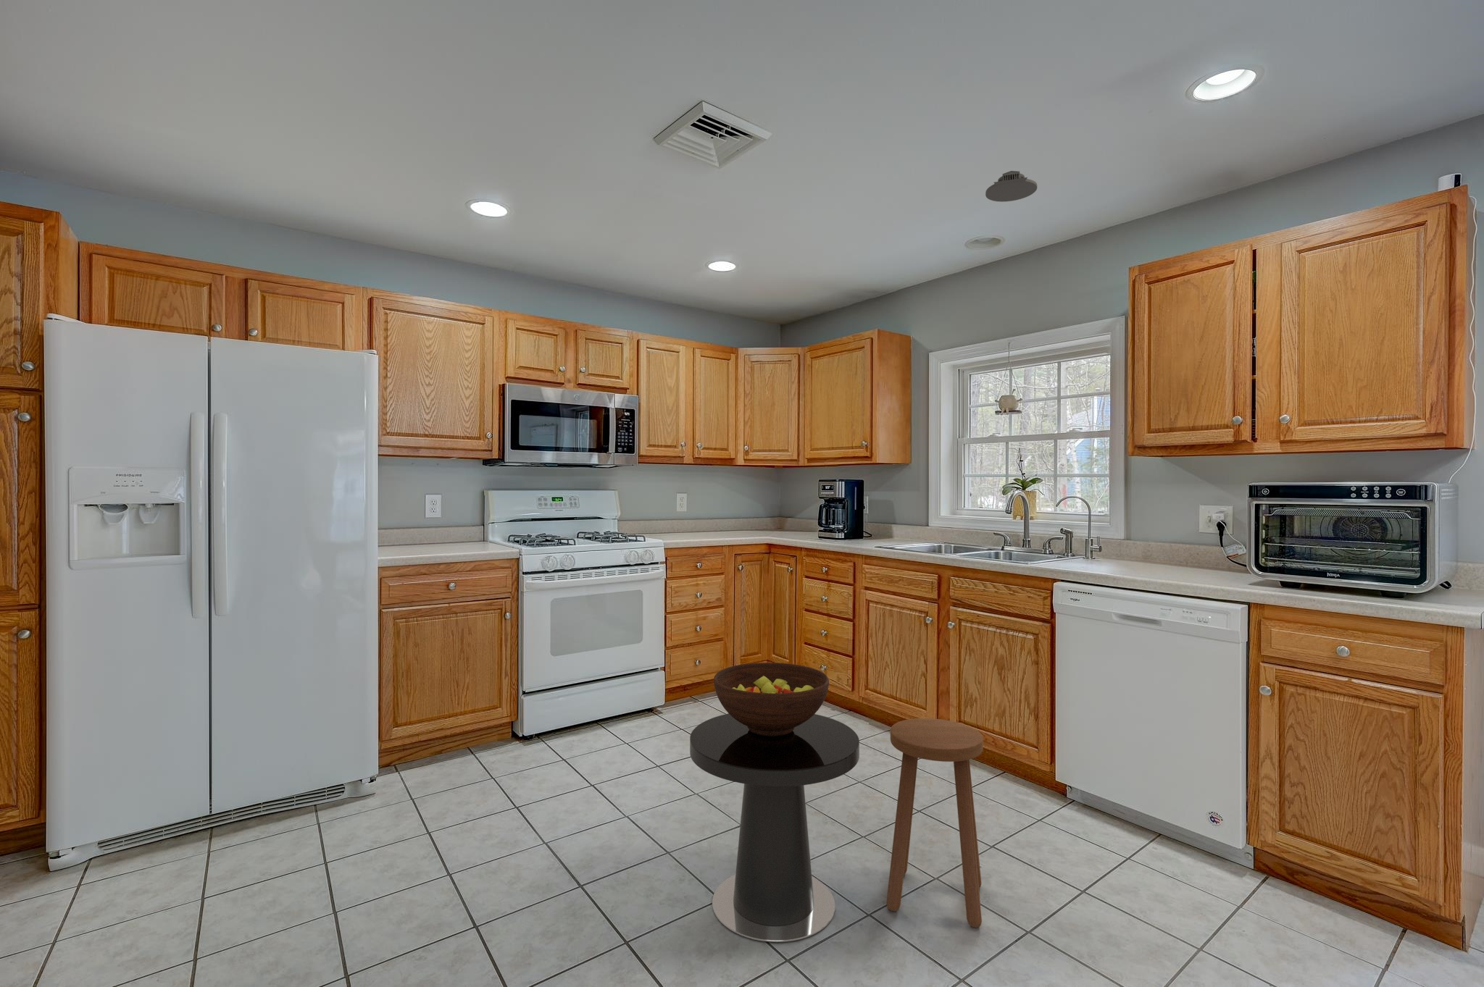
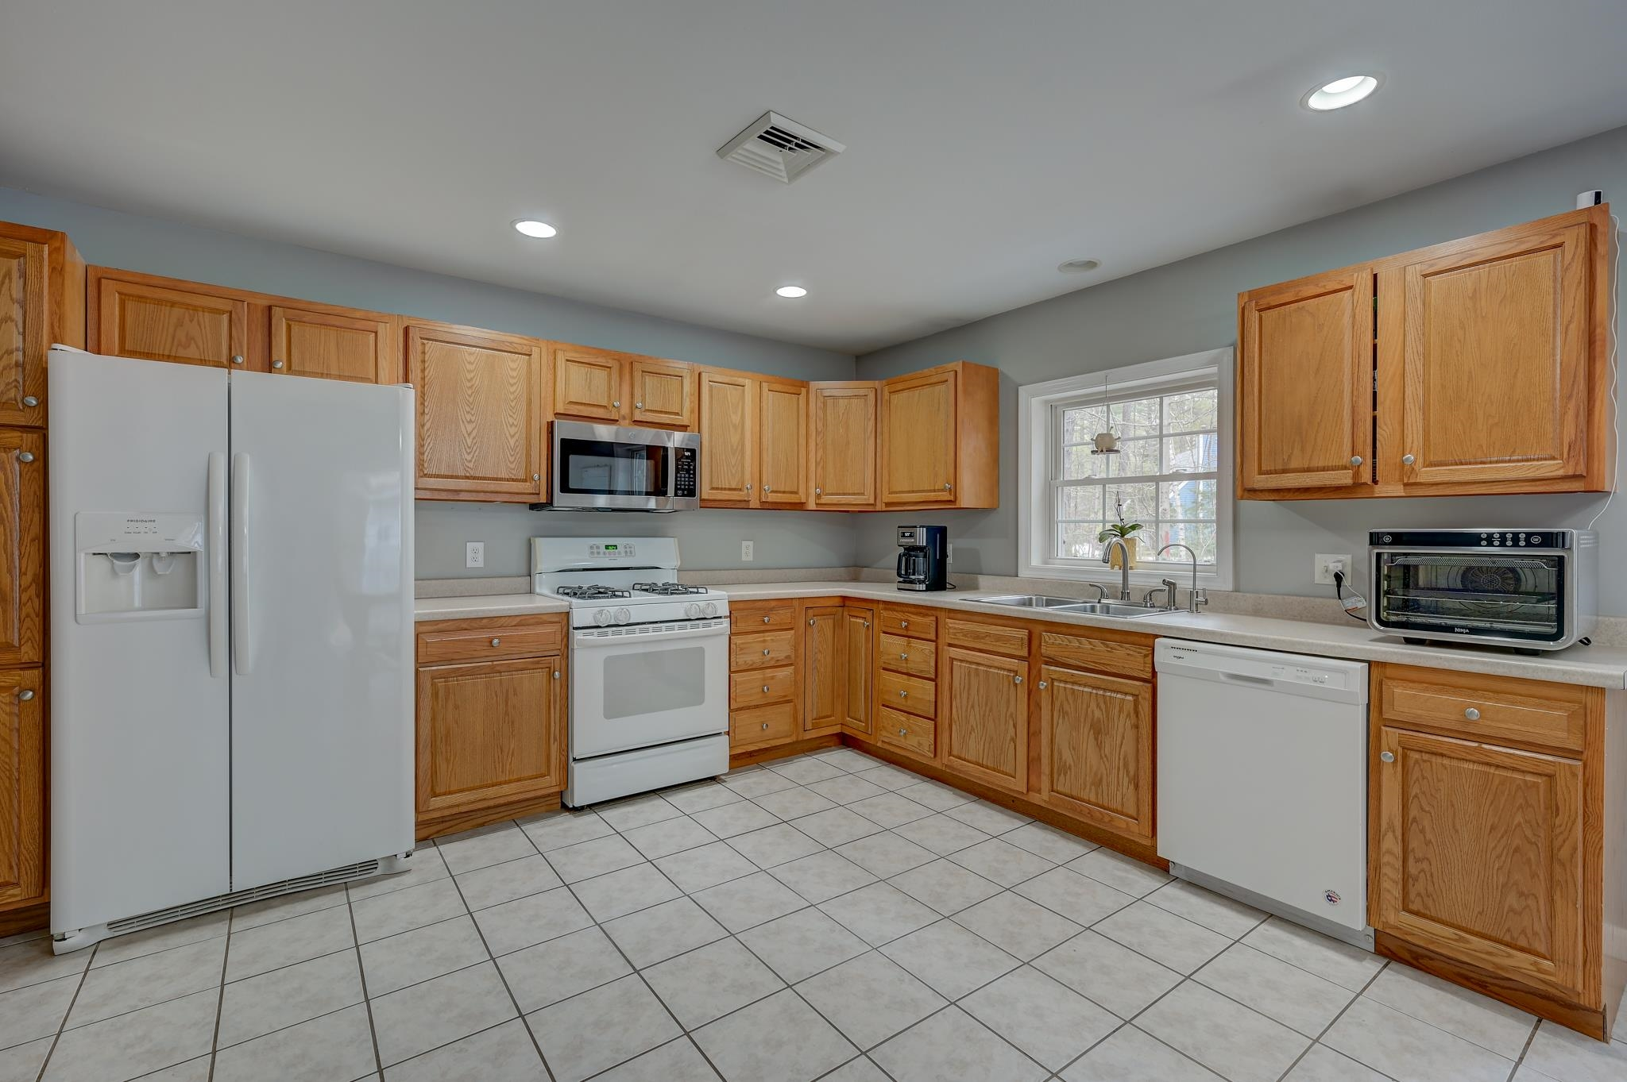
- side table [689,713,860,943]
- stool [886,717,984,929]
- fruit bowl [713,662,830,737]
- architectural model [985,170,1038,203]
